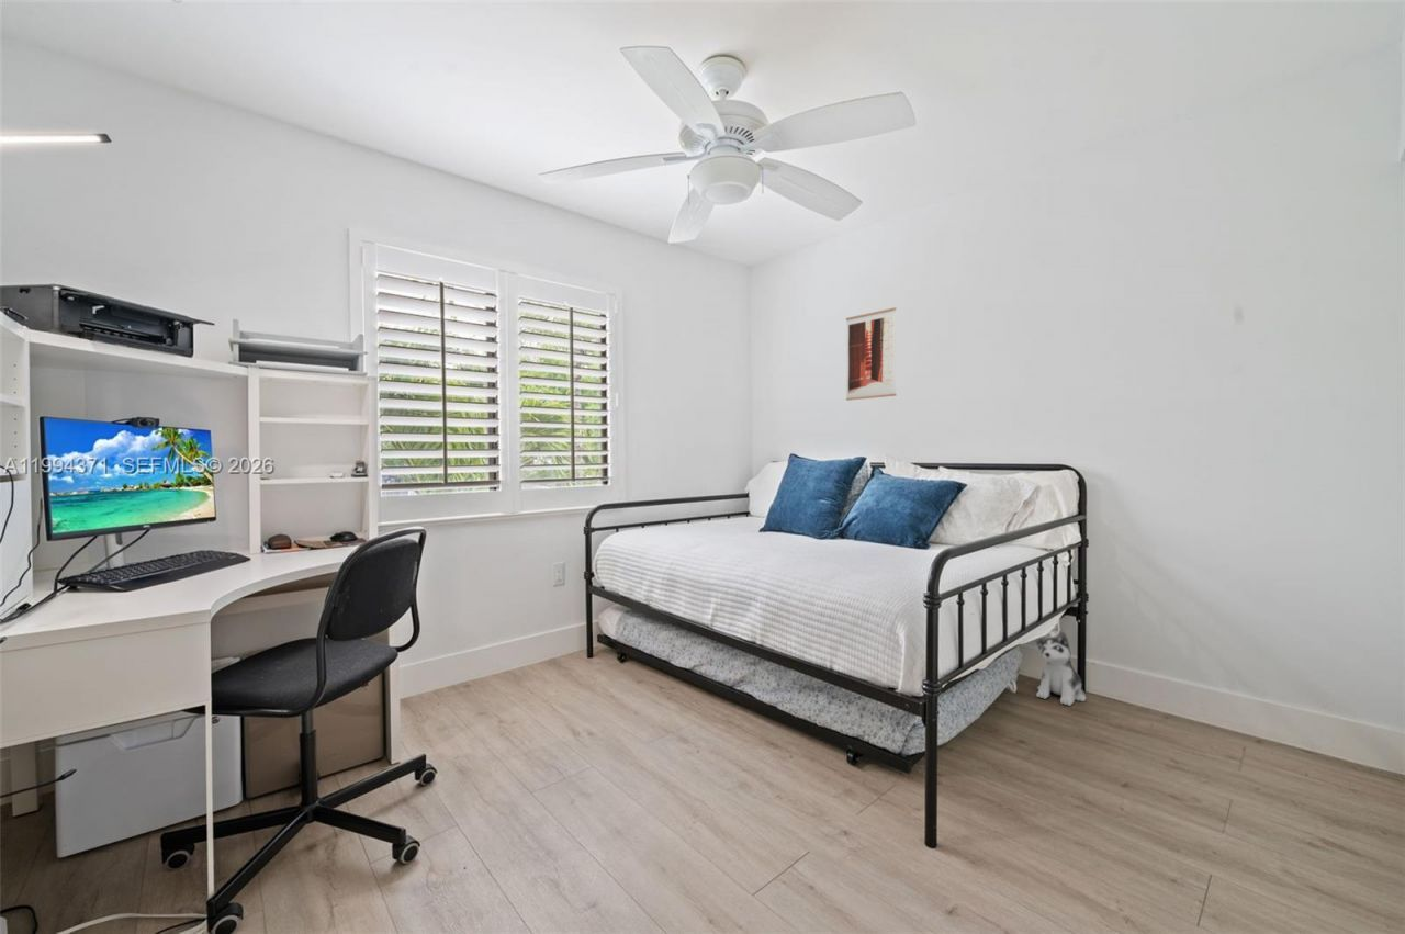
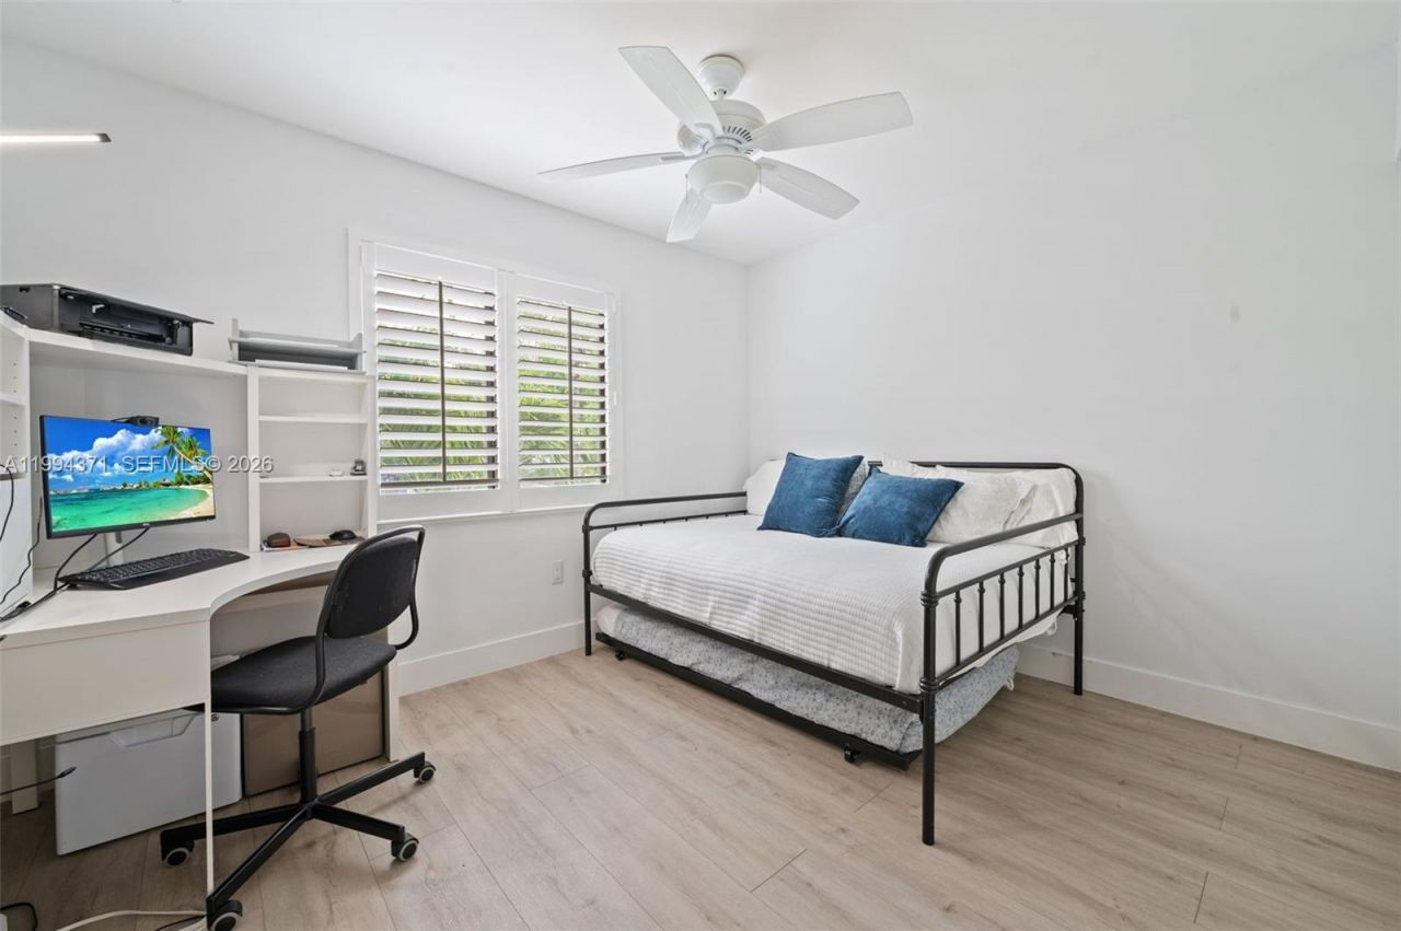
- plush toy [1035,630,1087,707]
- wall art [845,306,898,402]
